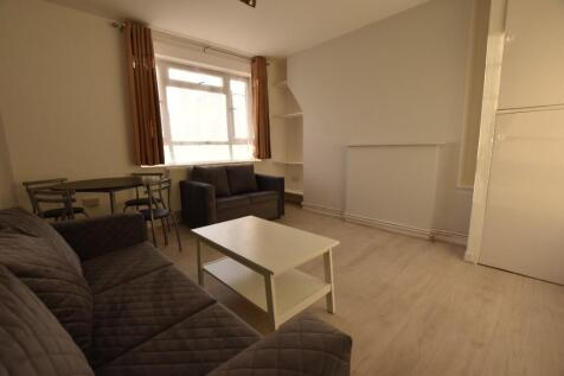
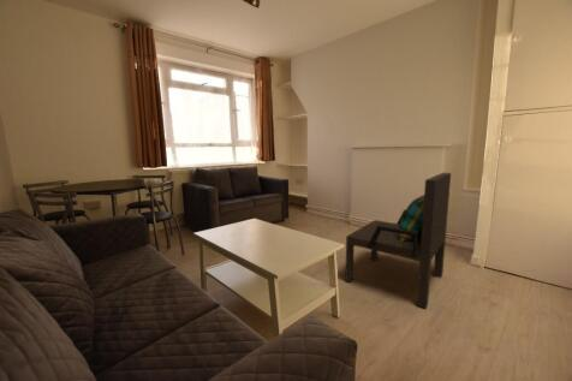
+ armchair [344,172,452,309]
